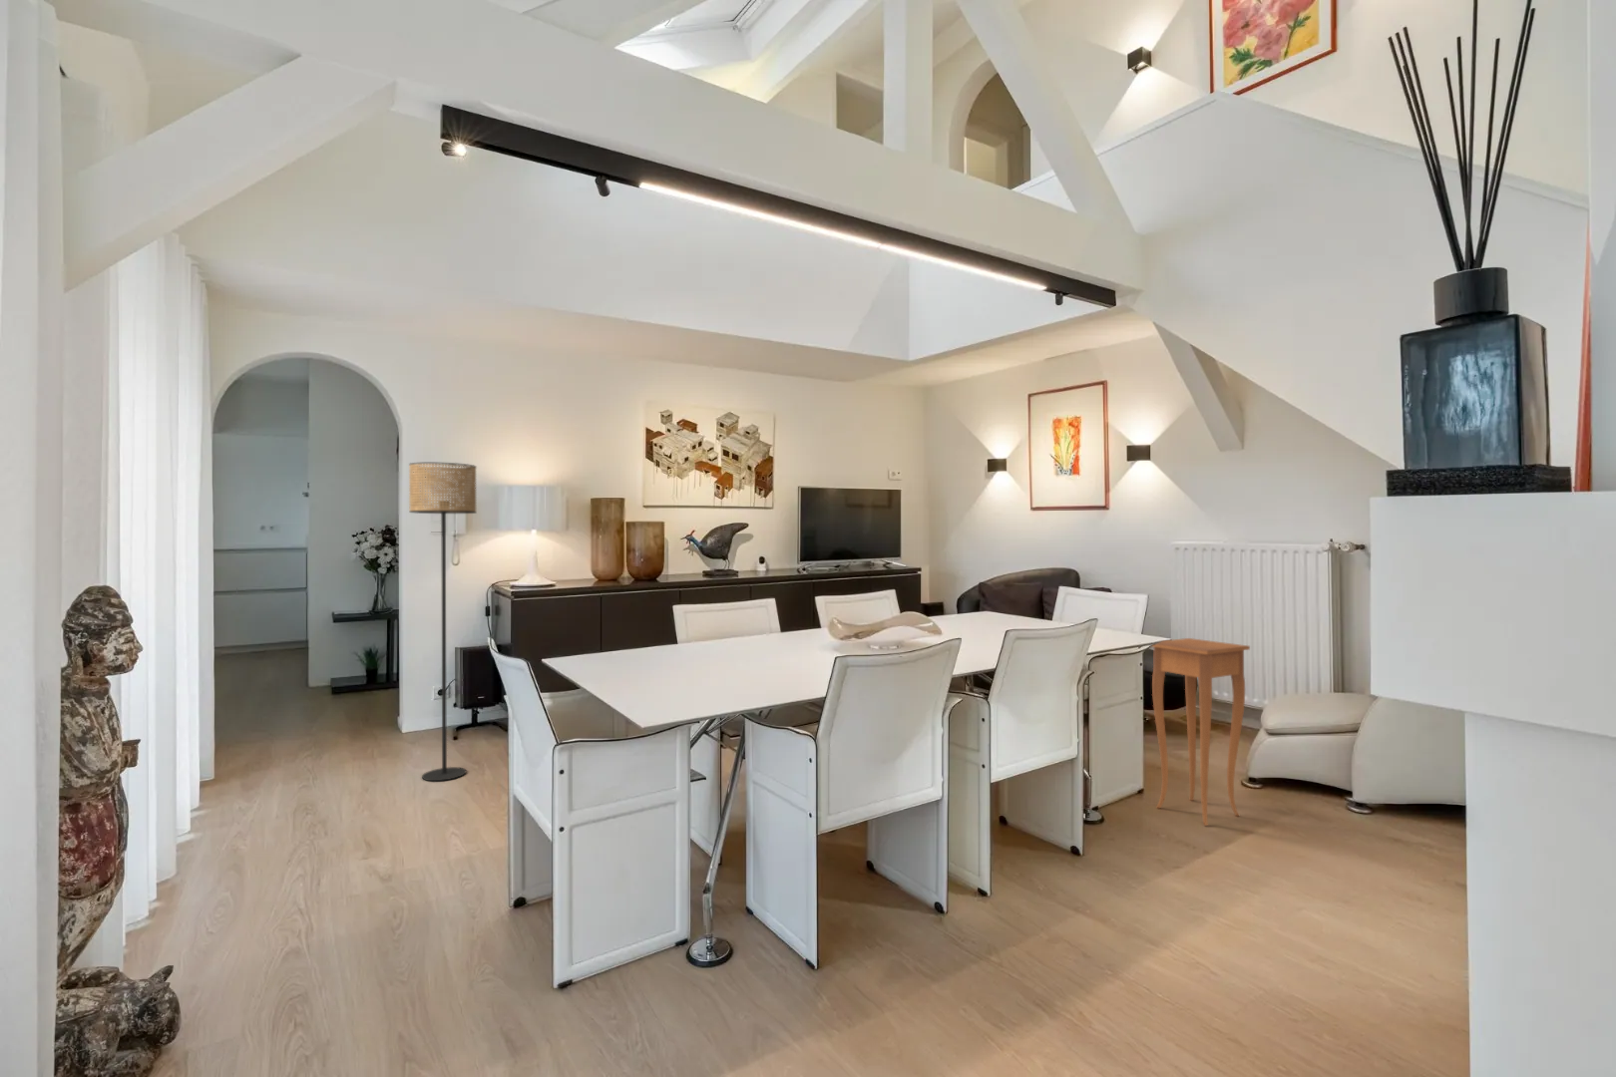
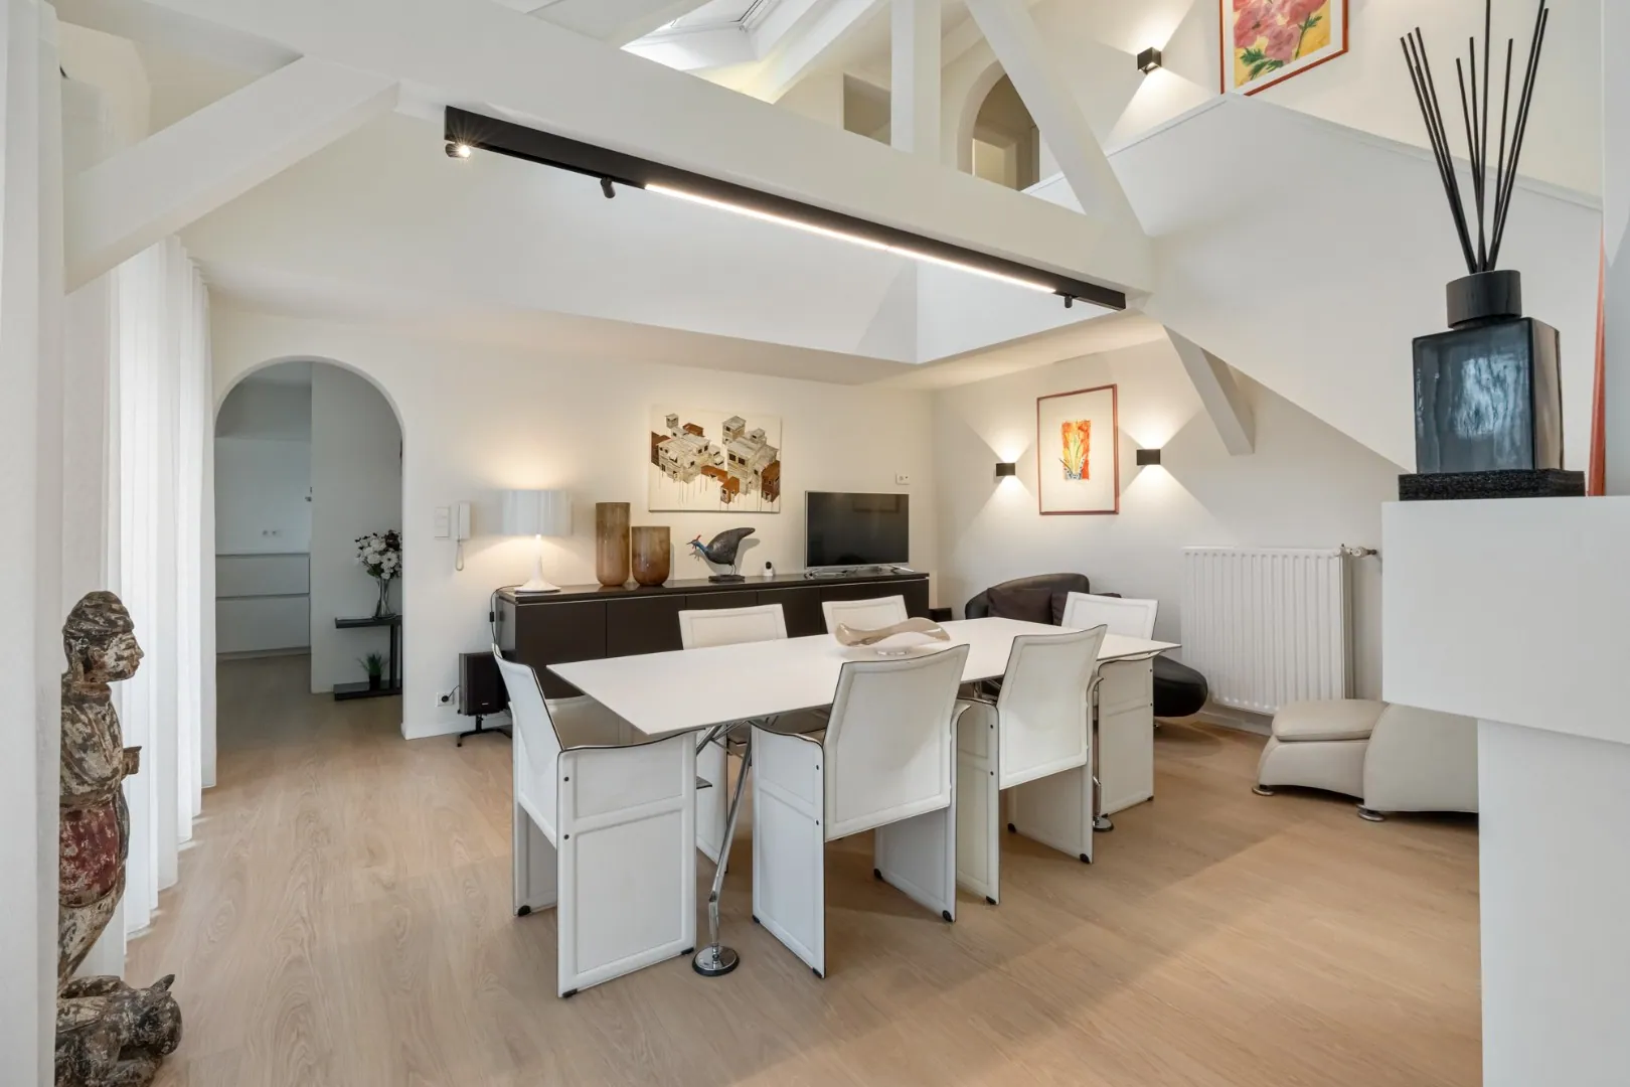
- side table [1151,637,1250,827]
- floor lamp [408,462,477,781]
